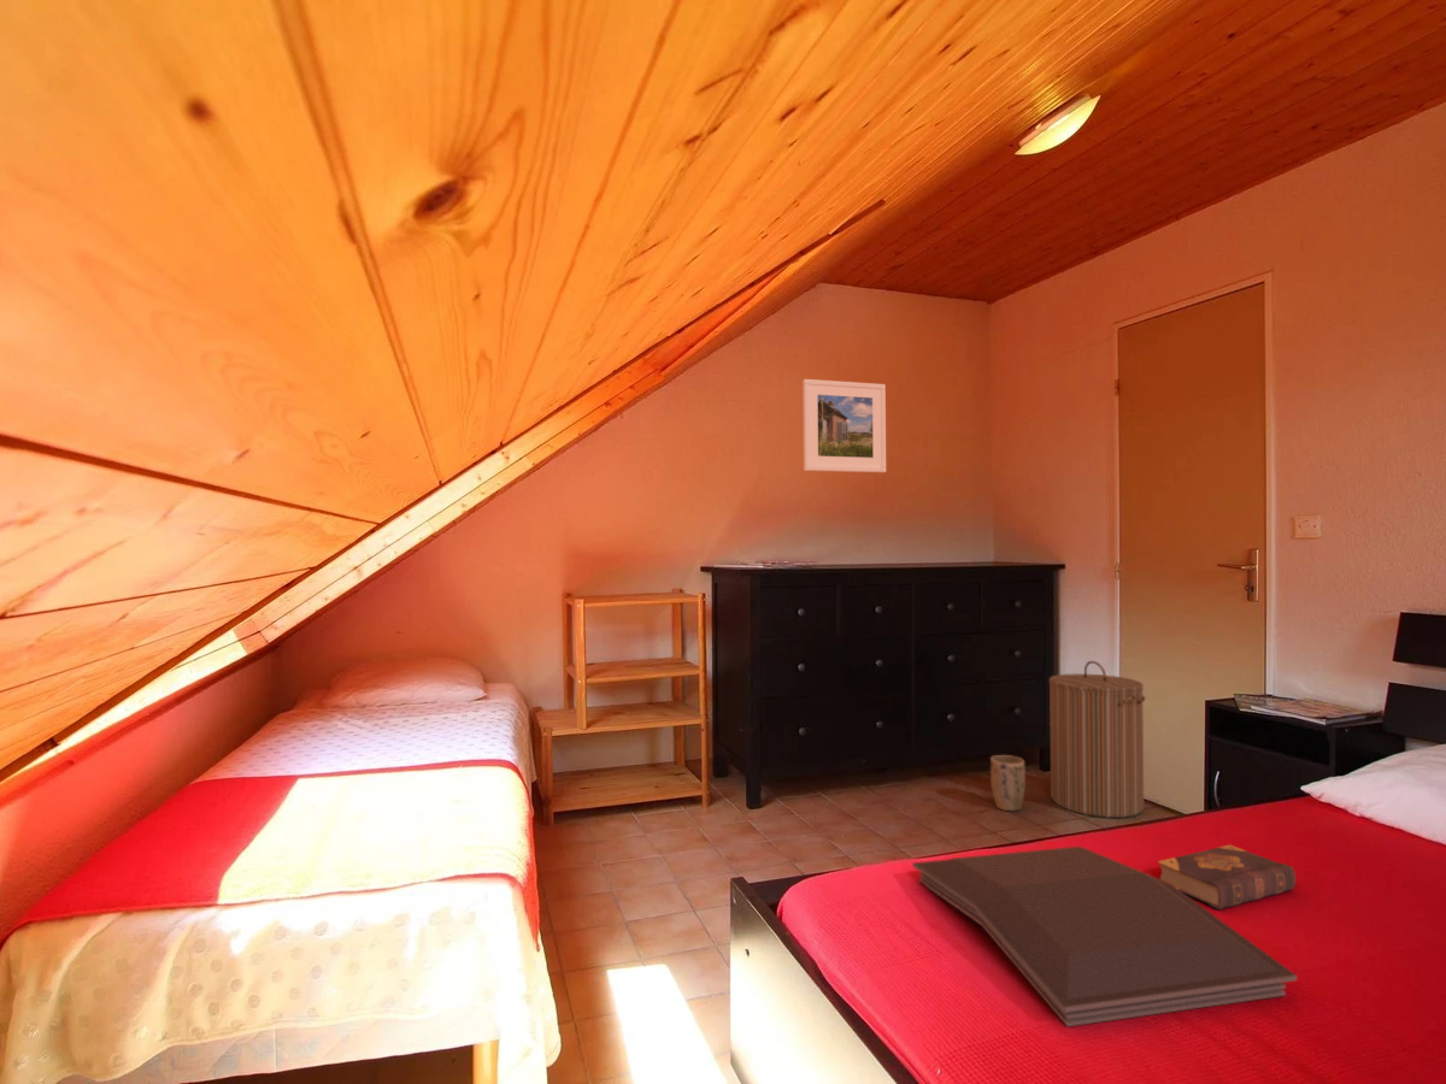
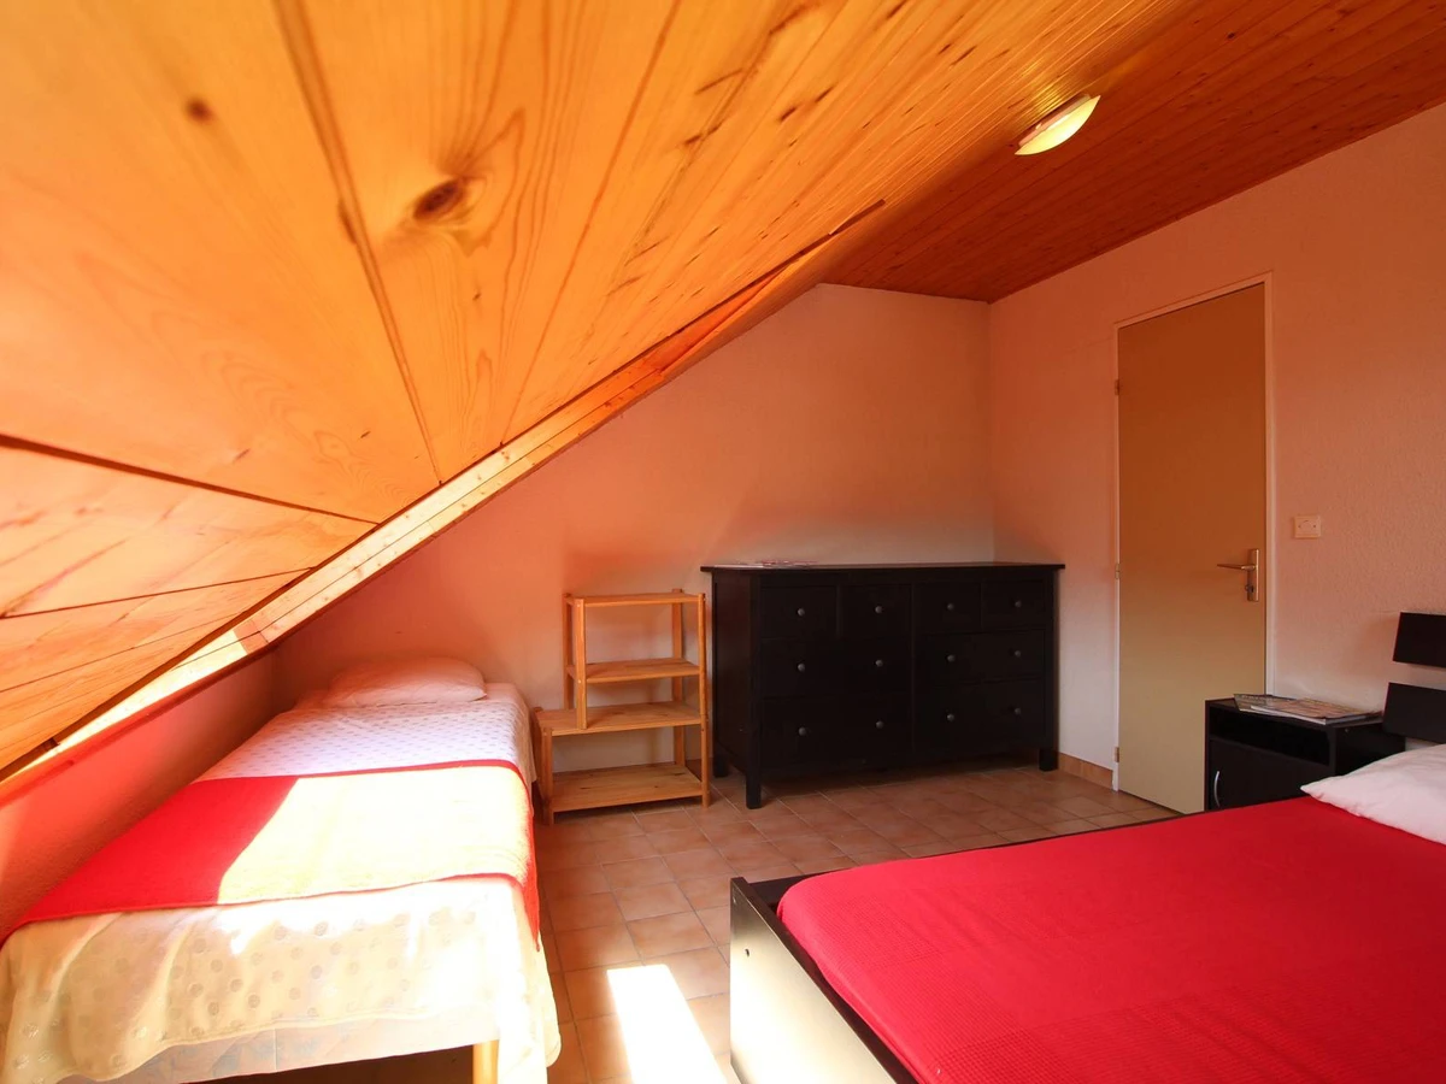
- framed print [801,378,887,473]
- serving tray [911,846,1298,1027]
- laundry hamper [1048,660,1146,819]
- plant pot [989,754,1027,812]
- book [1157,843,1298,911]
